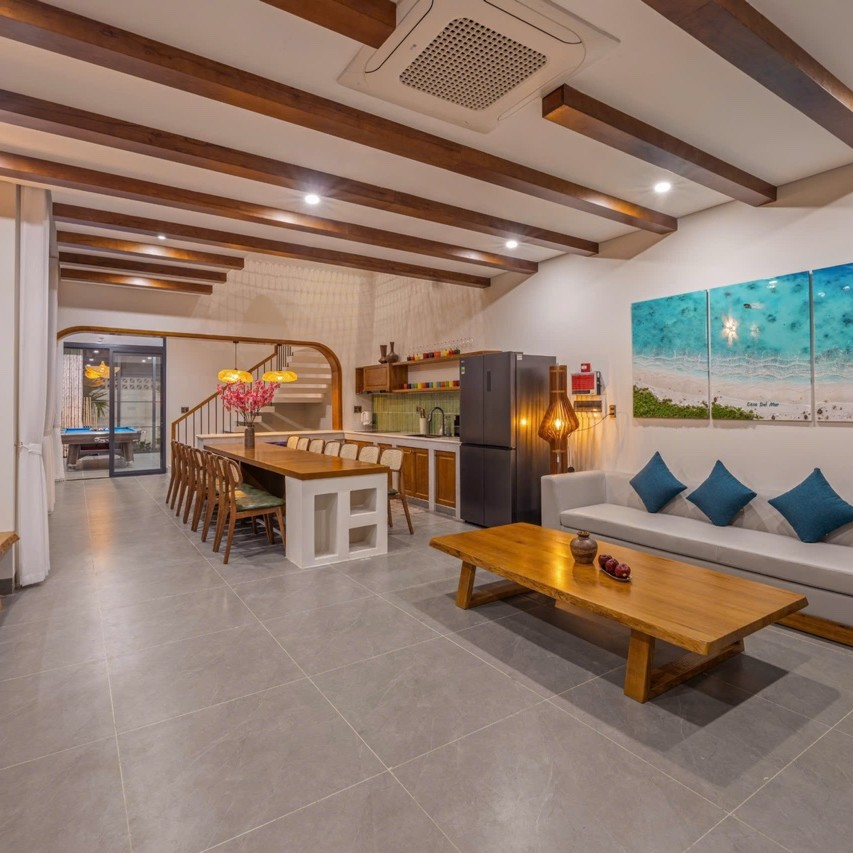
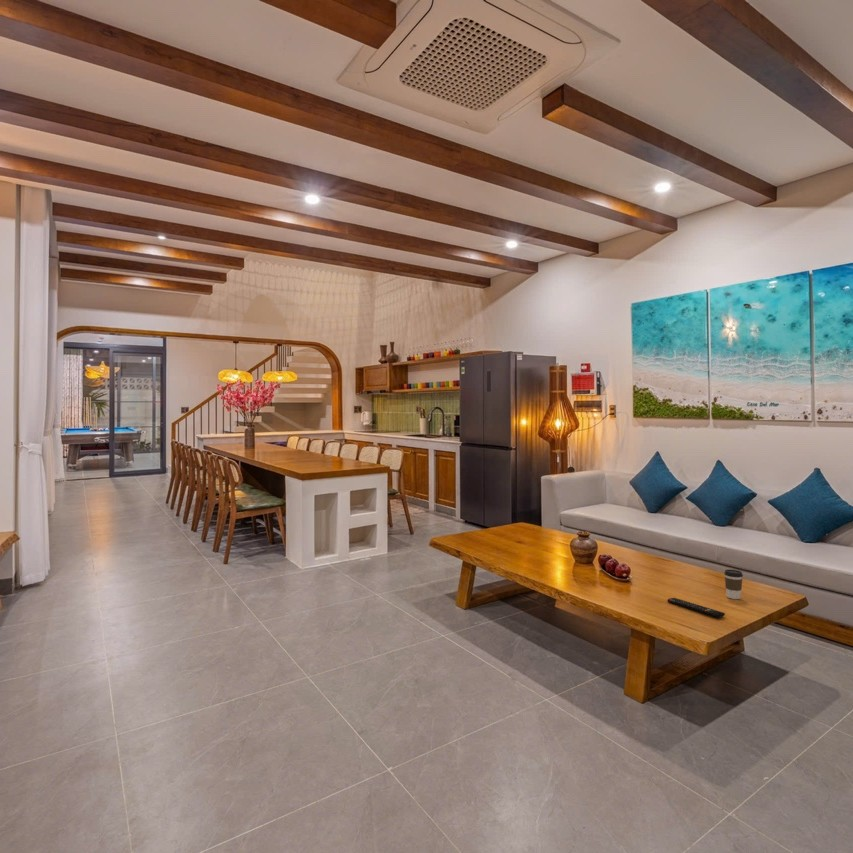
+ coffee cup [723,569,744,600]
+ remote control [666,597,726,619]
